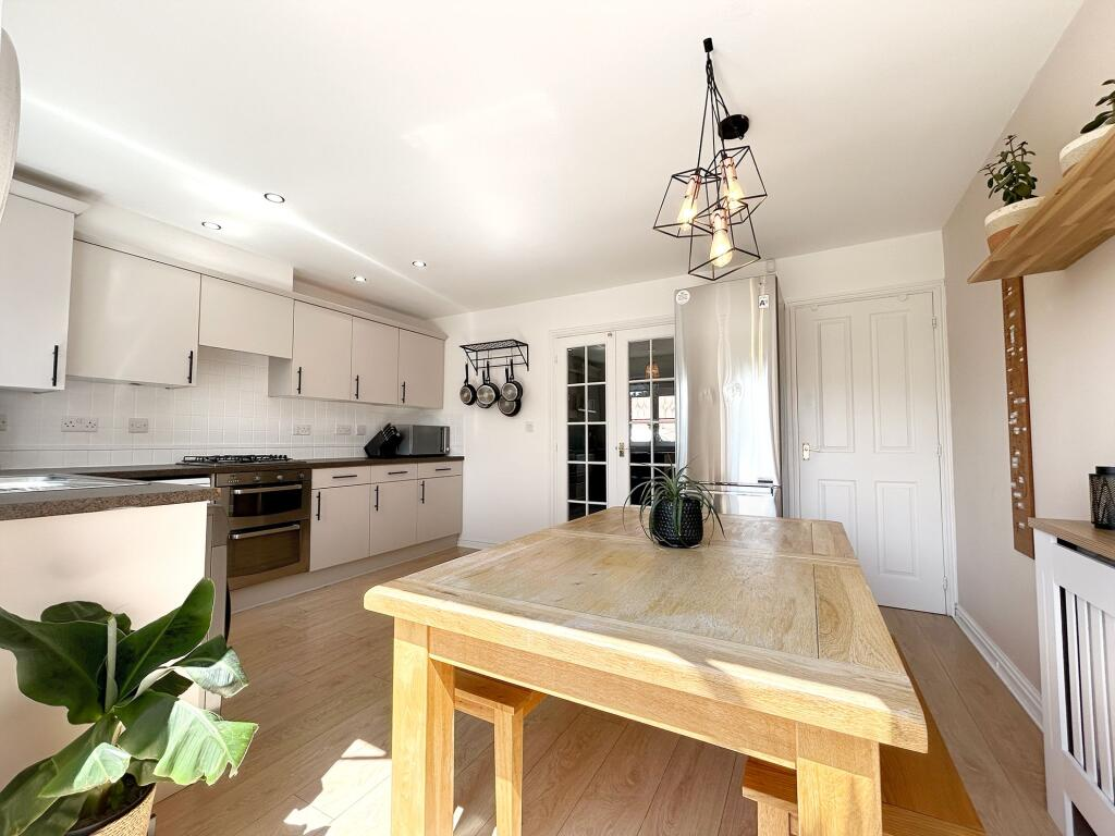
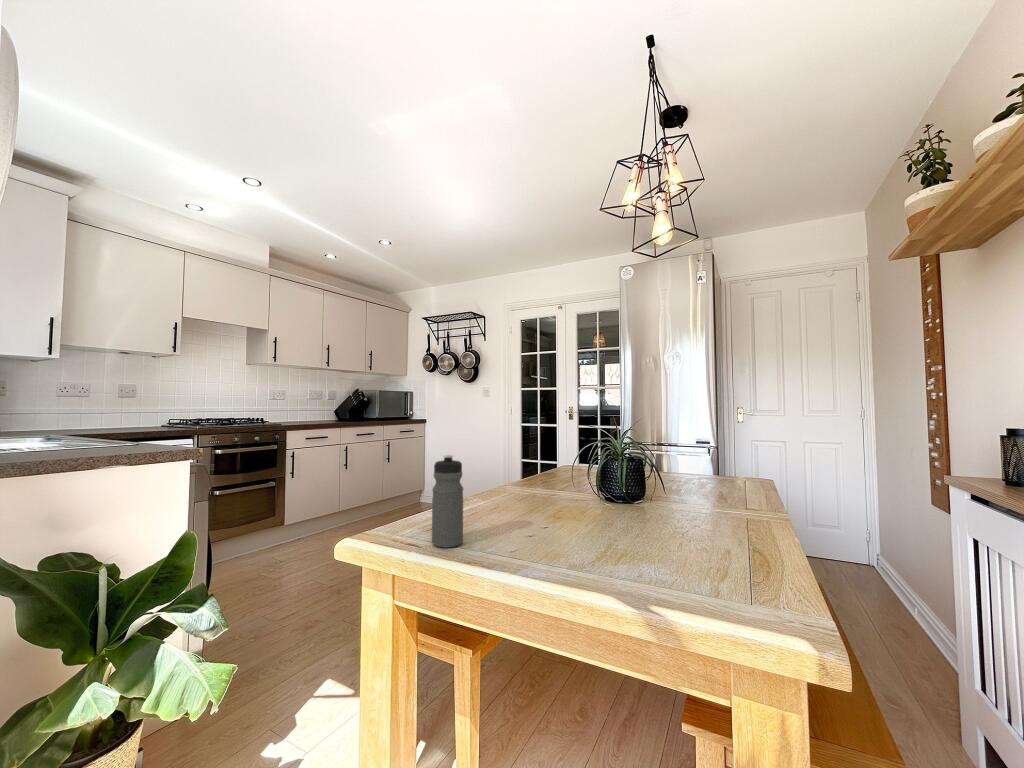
+ water bottle [431,454,464,549]
